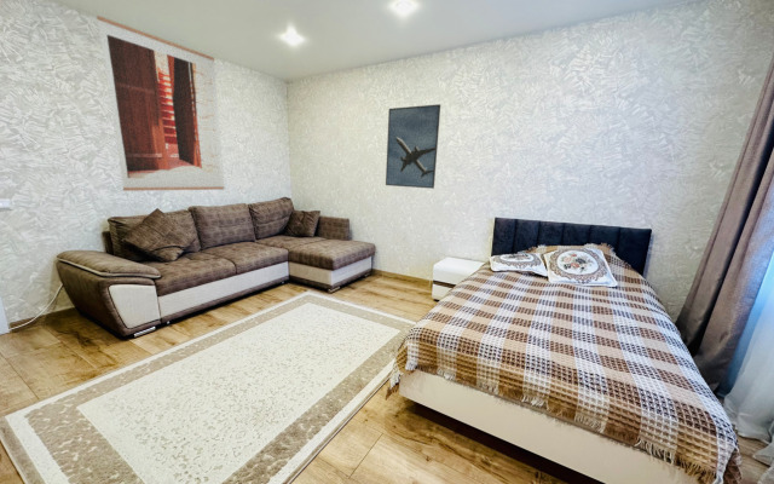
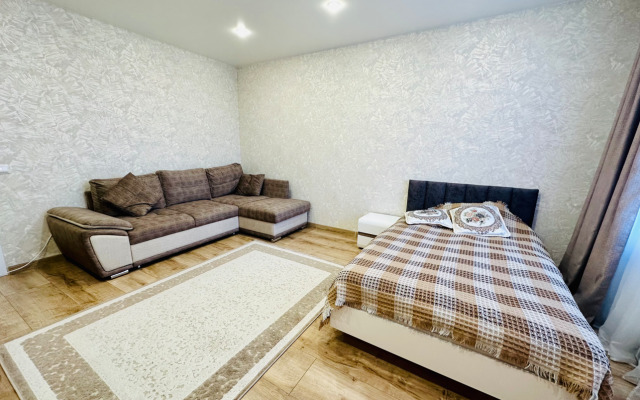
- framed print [385,103,441,190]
- wall art [96,15,225,192]
